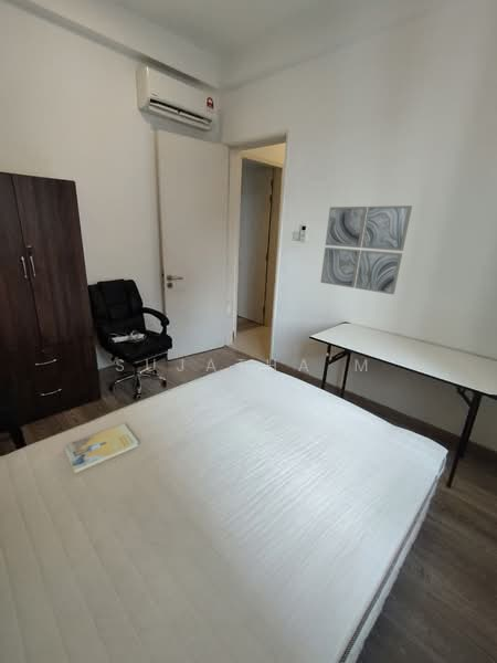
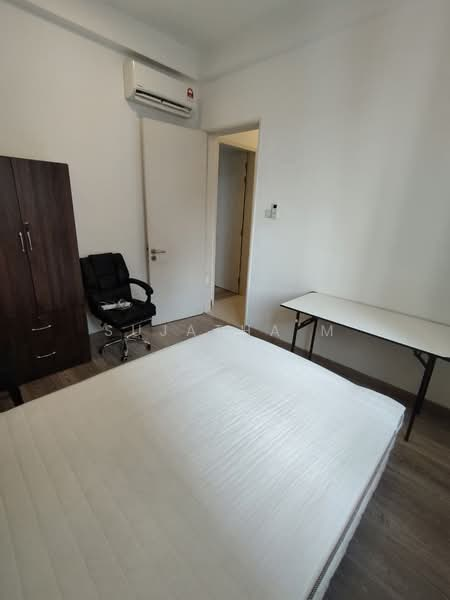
- book [63,422,140,475]
- wall art [319,204,413,295]
